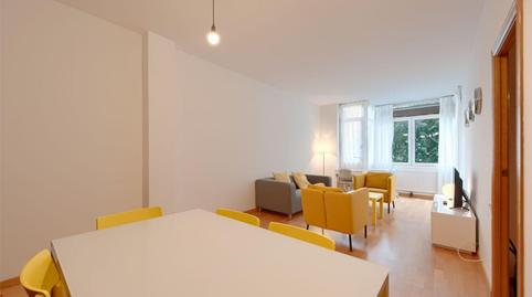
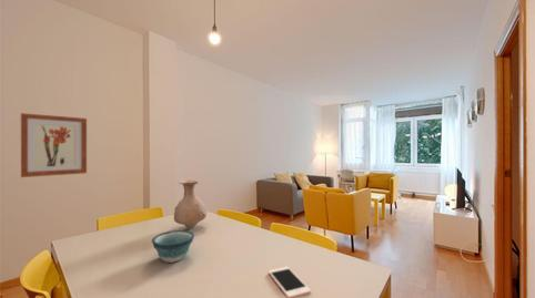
+ bowl [151,229,195,264]
+ wall art [20,112,88,178]
+ vase [173,178,208,229]
+ cell phone [268,266,312,298]
